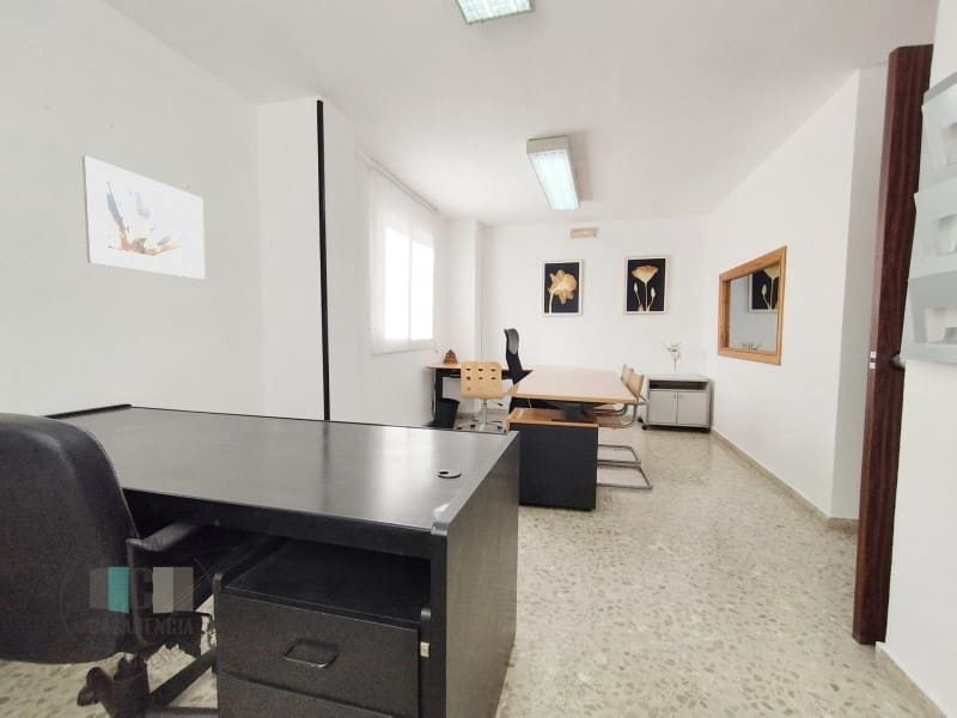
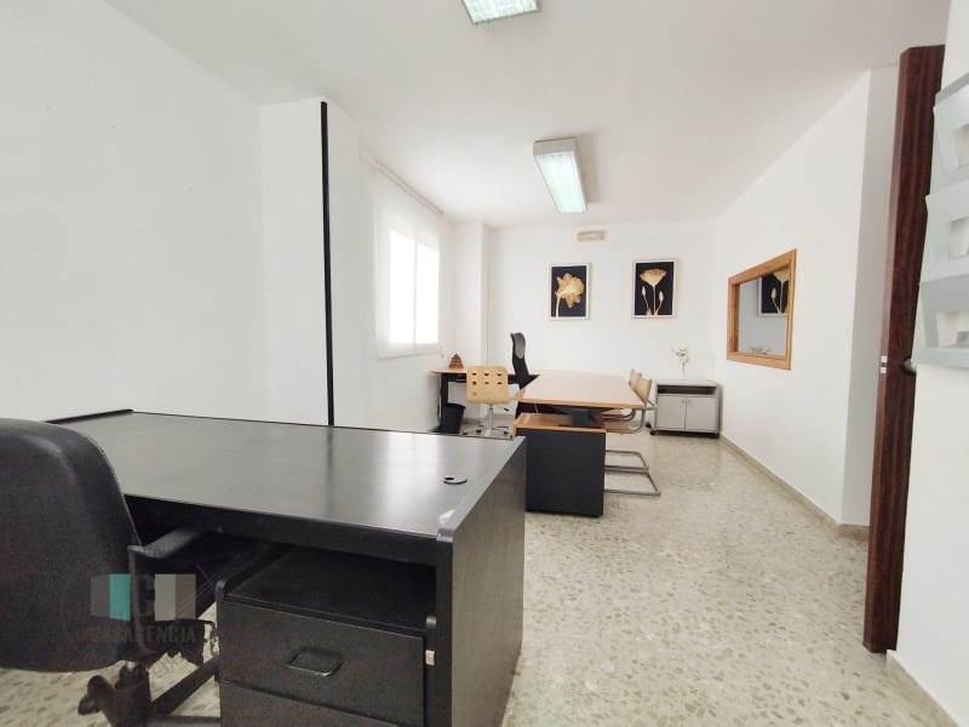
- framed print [81,154,206,280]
